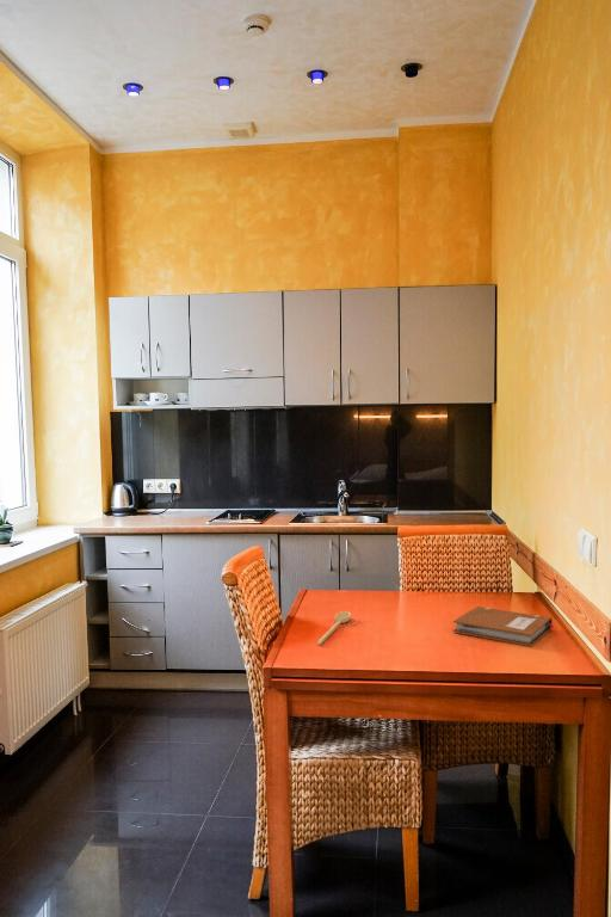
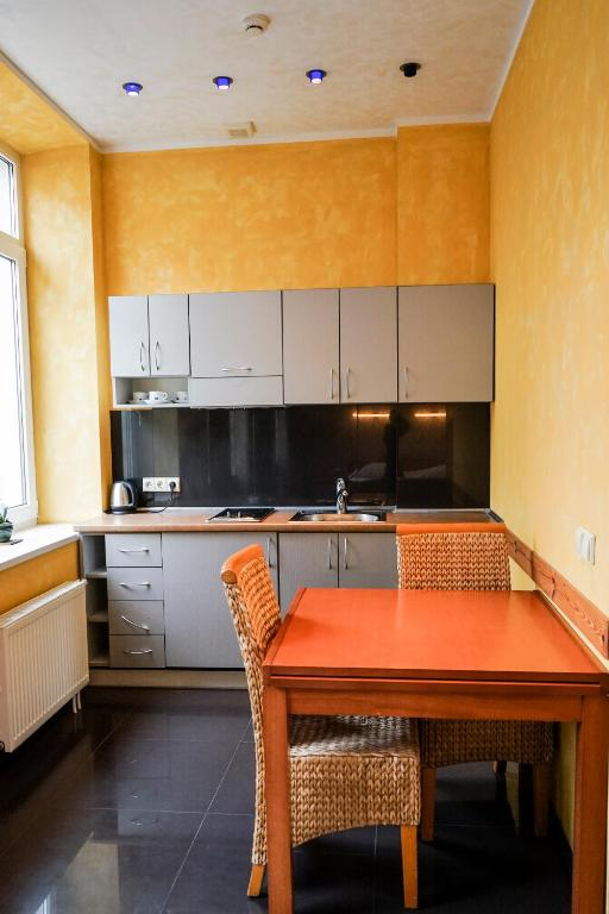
- notebook [452,605,555,647]
- spoon [316,610,352,646]
